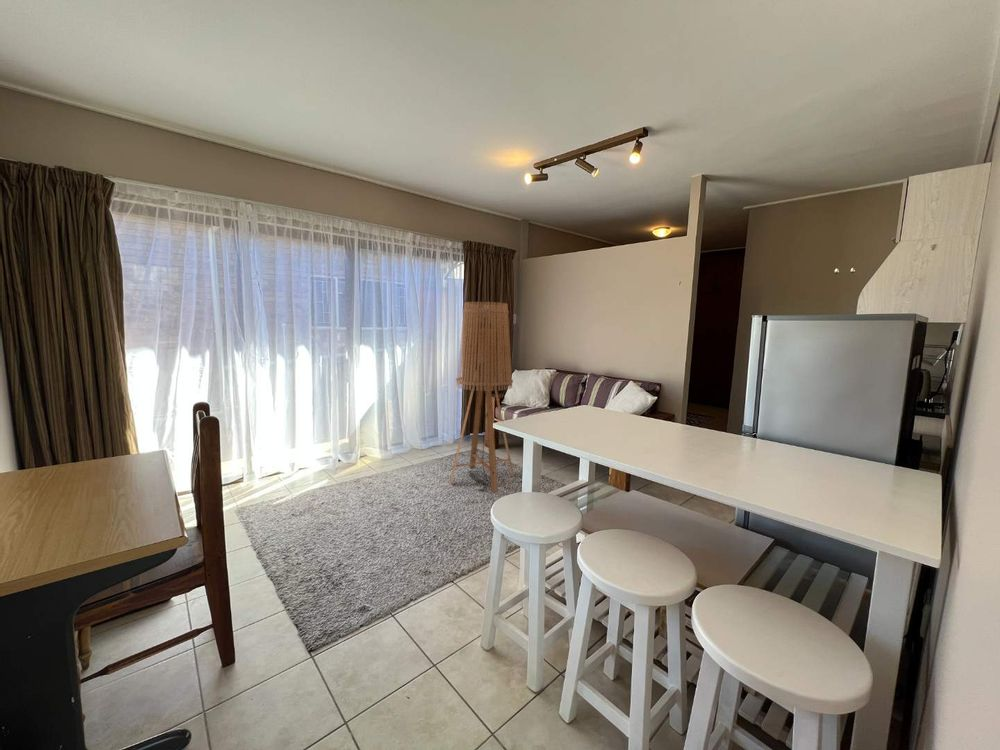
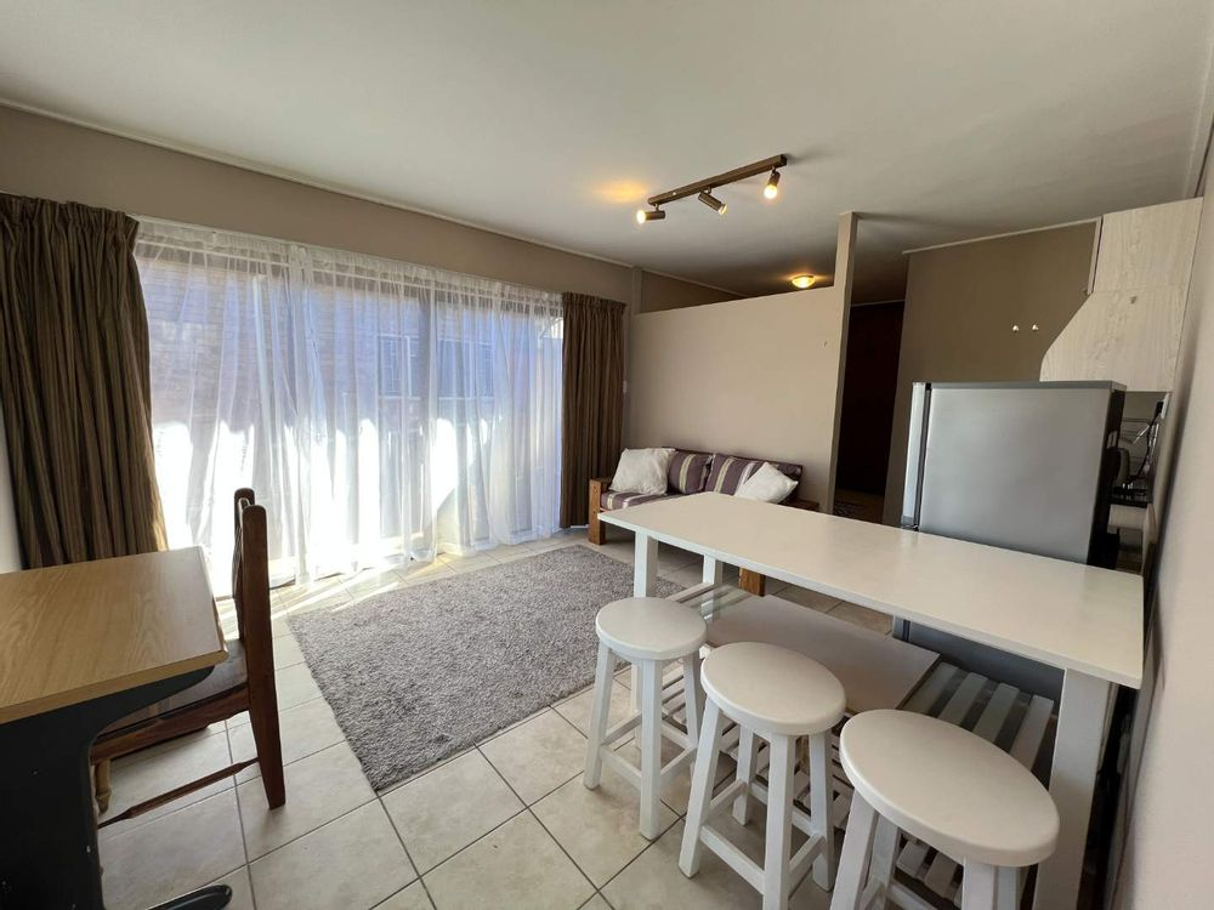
- floor lamp [449,301,515,494]
